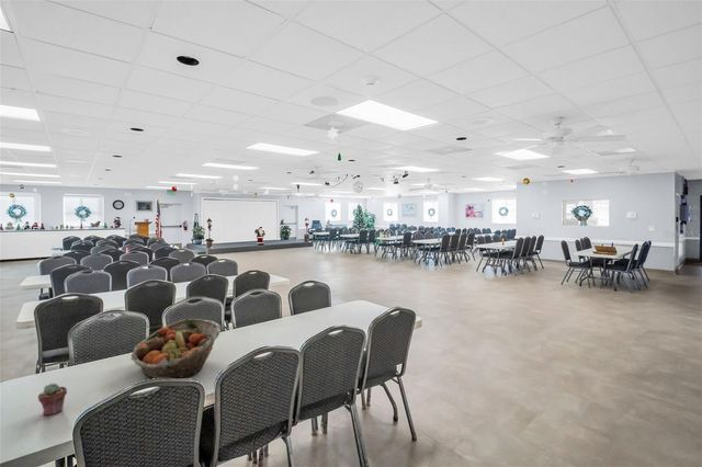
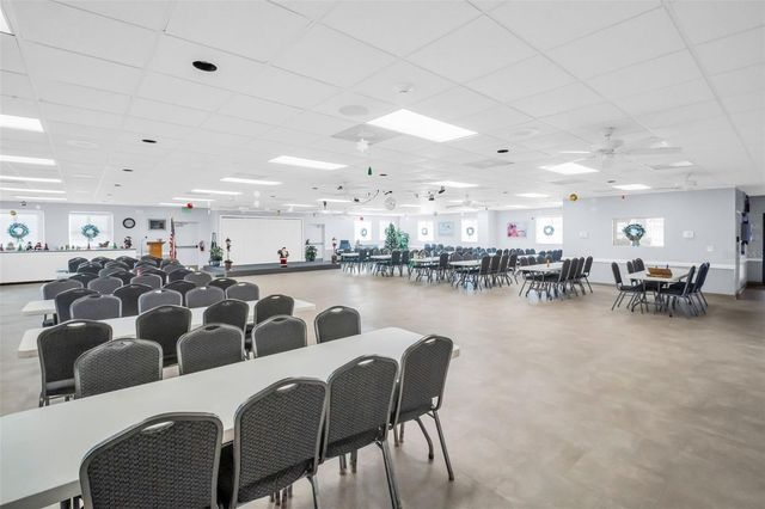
- fruit basket [131,318,222,379]
- potted succulent [37,383,68,417]
